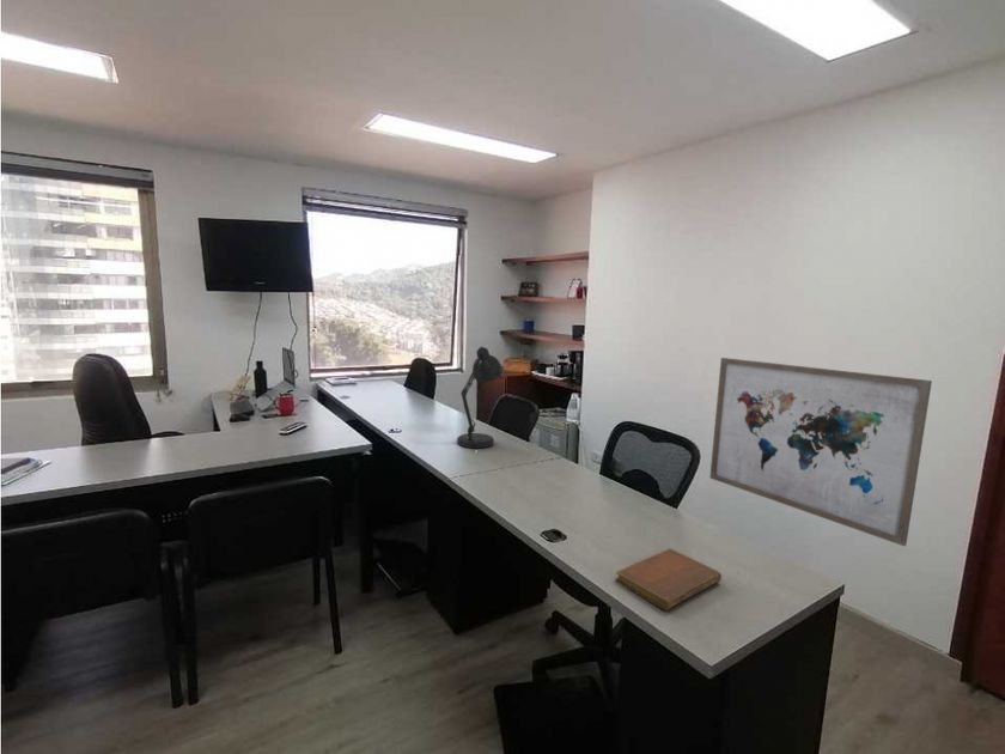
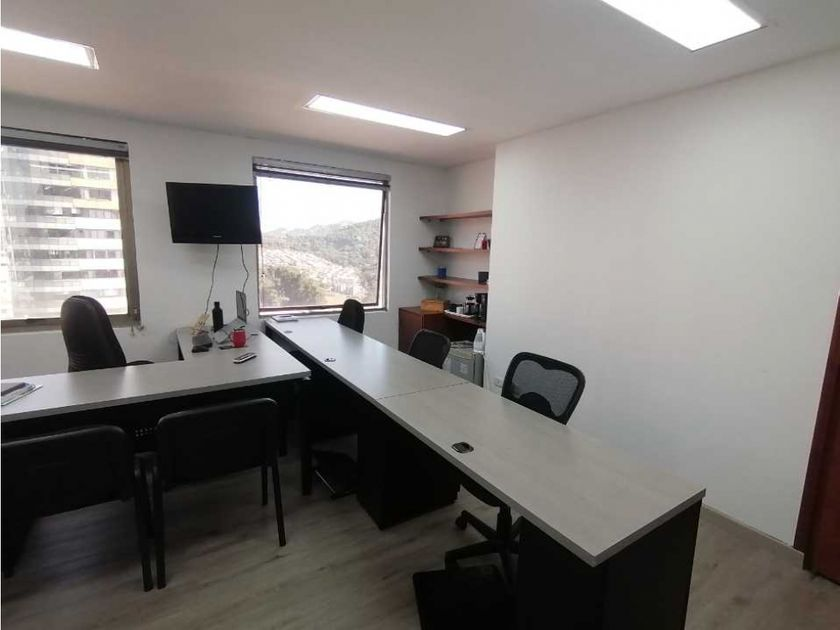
- desk lamp [456,346,504,449]
- notebook [614,547,723,612]
- wall art [708,357,933,547]
